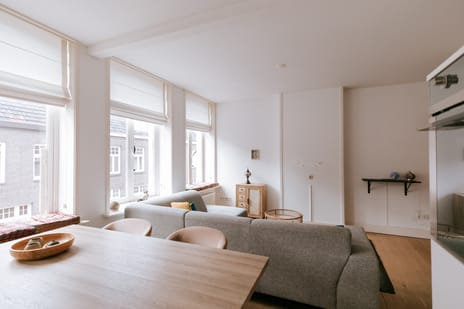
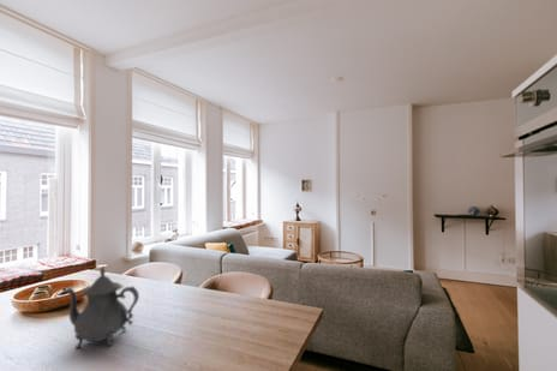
+ teapot [64,265,140,349]
